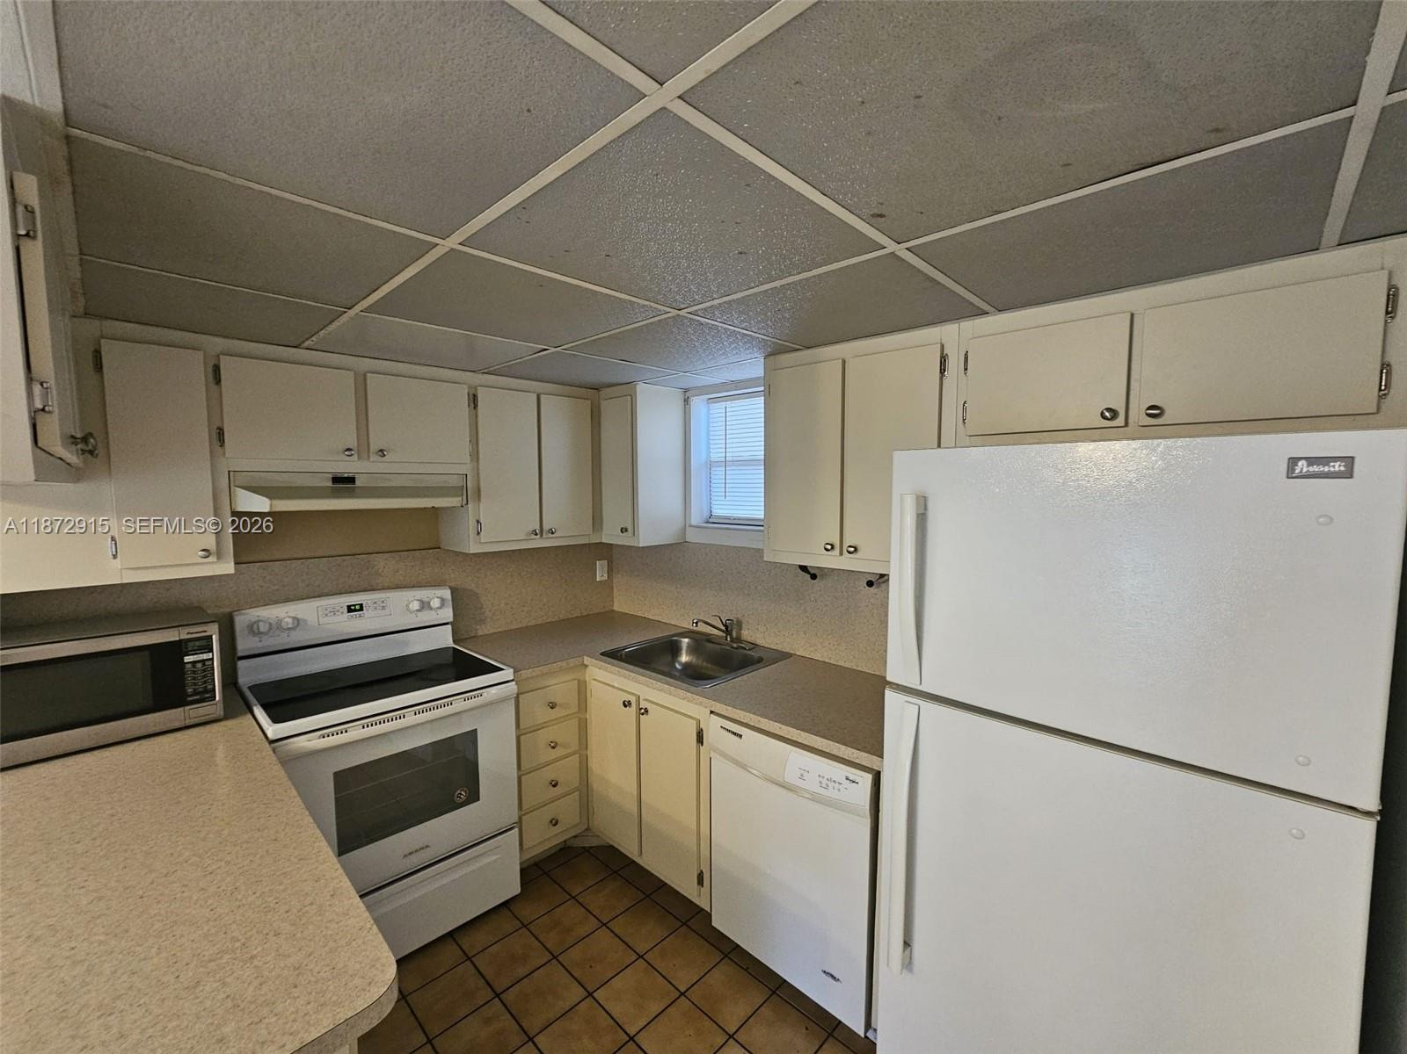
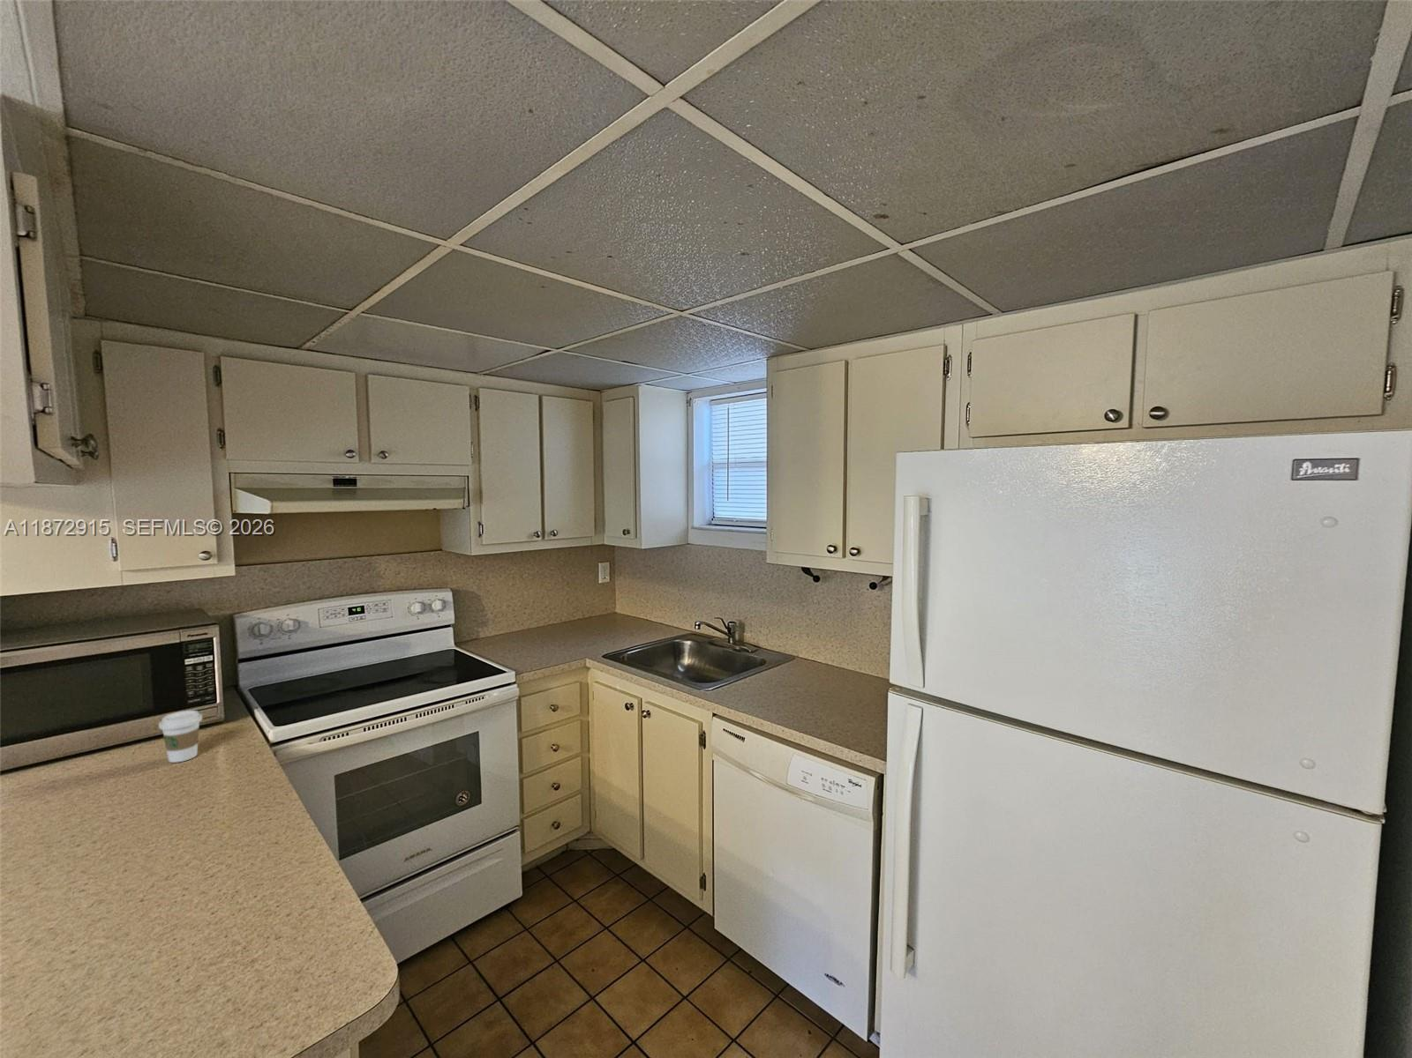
+ coffee cup [158,710,203,763]
